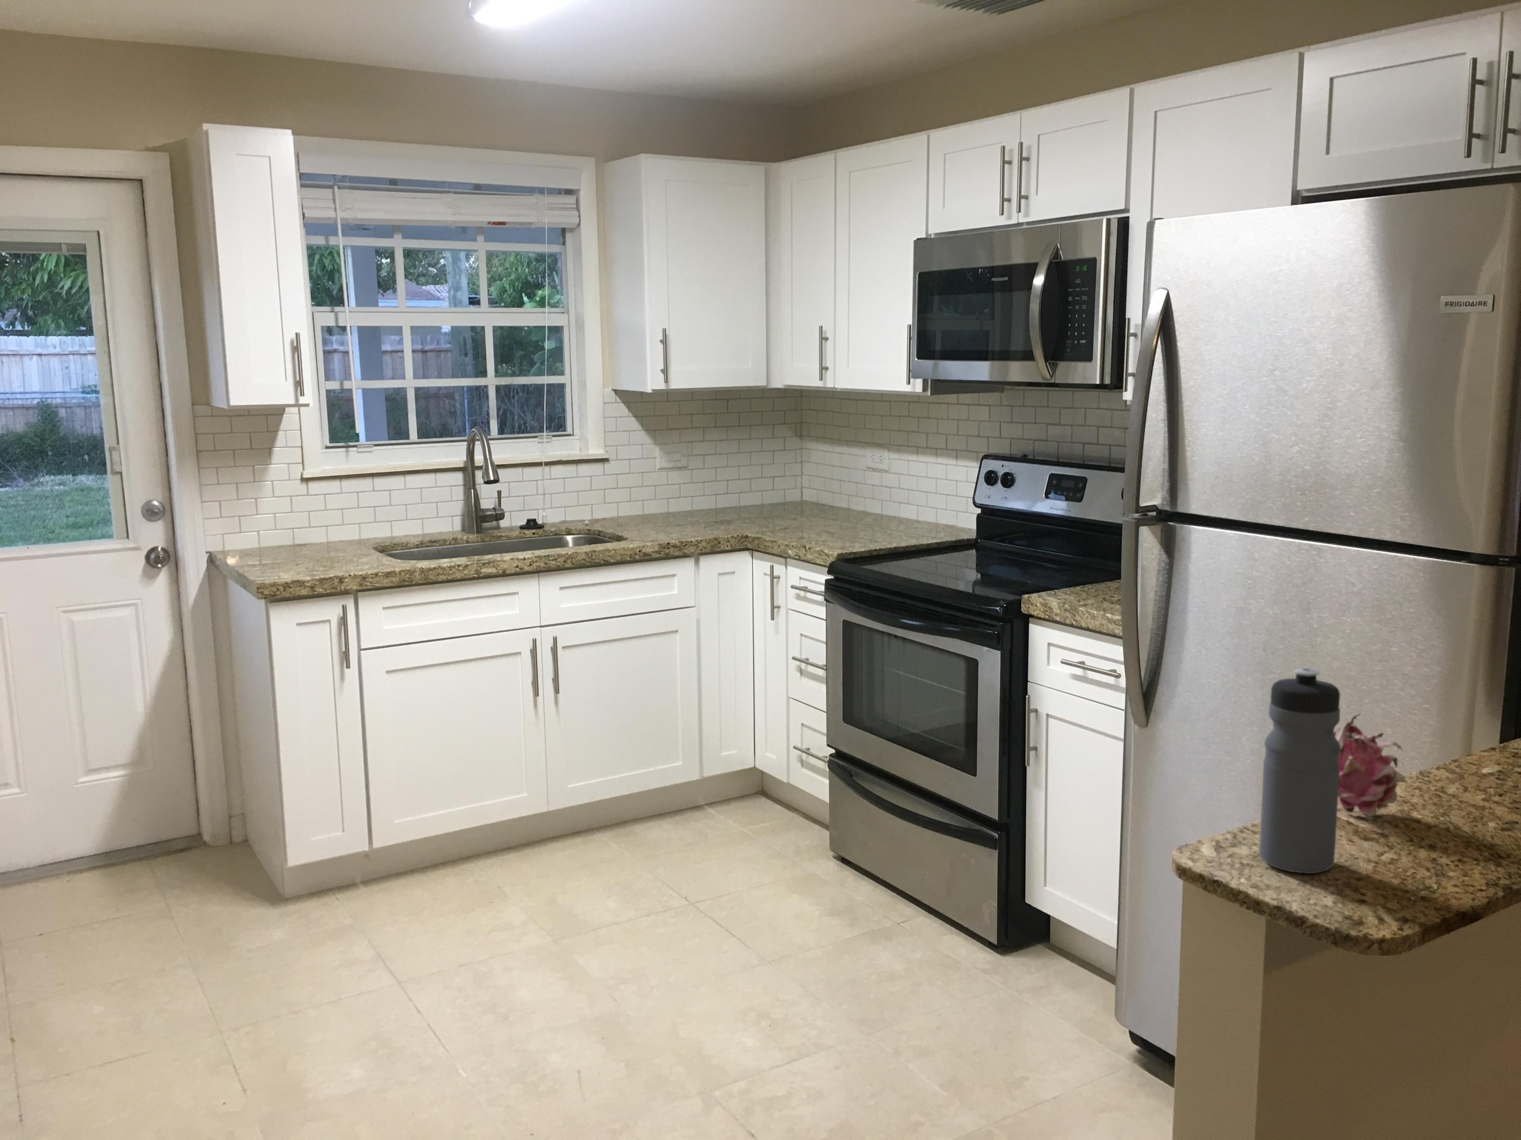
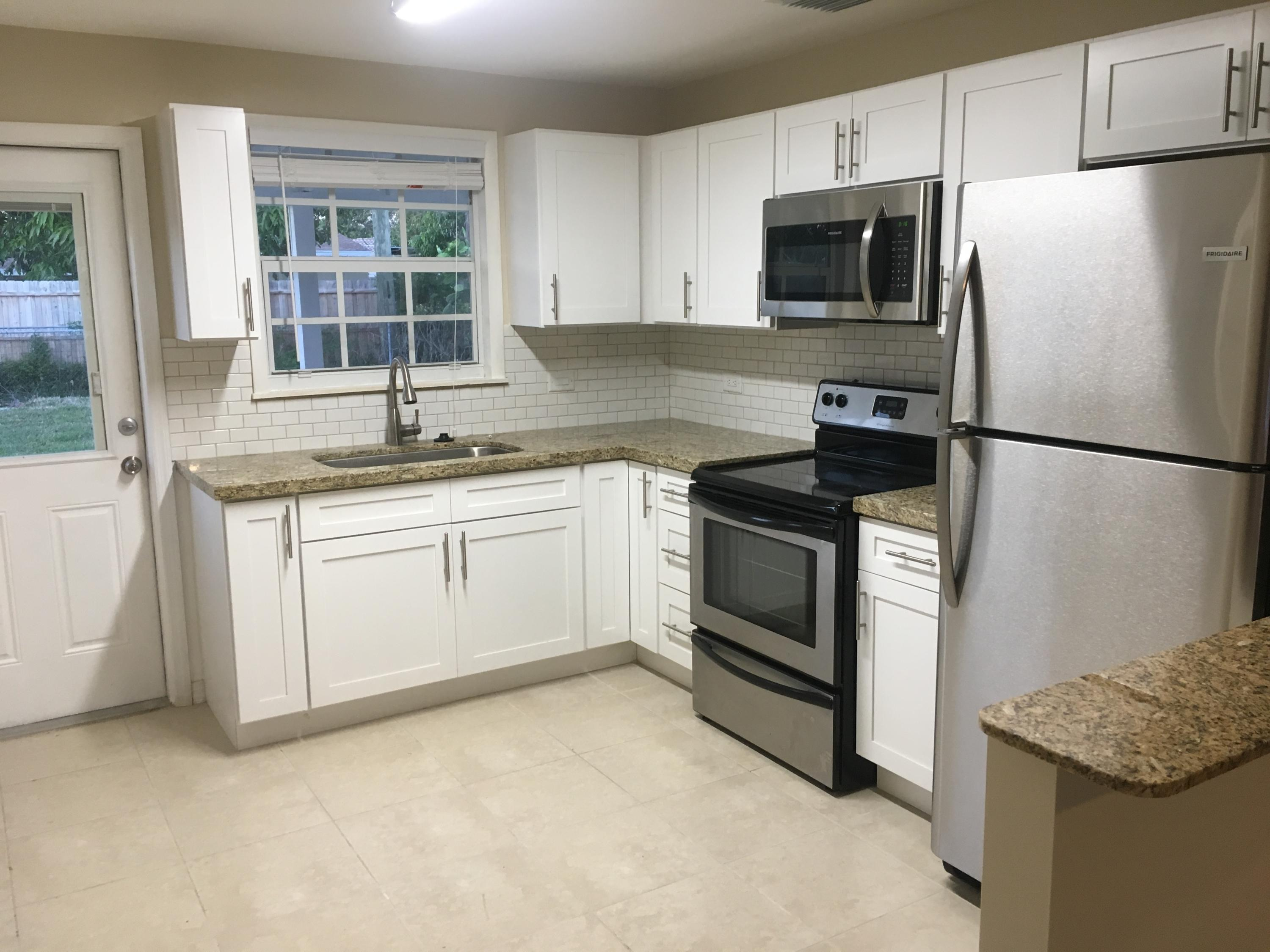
- water bottle [1259,668,1341,874]
- fruit [1333,712,1406,818]
